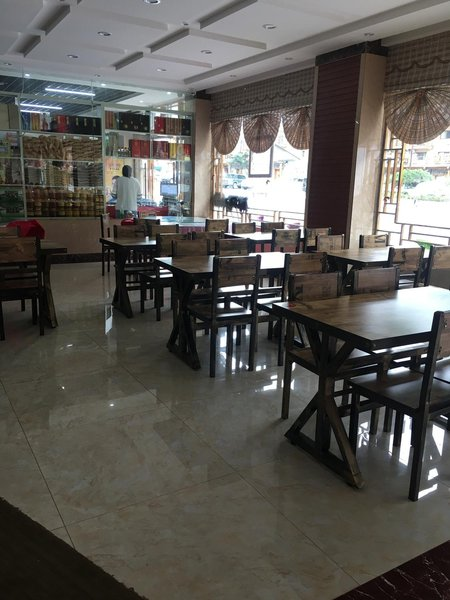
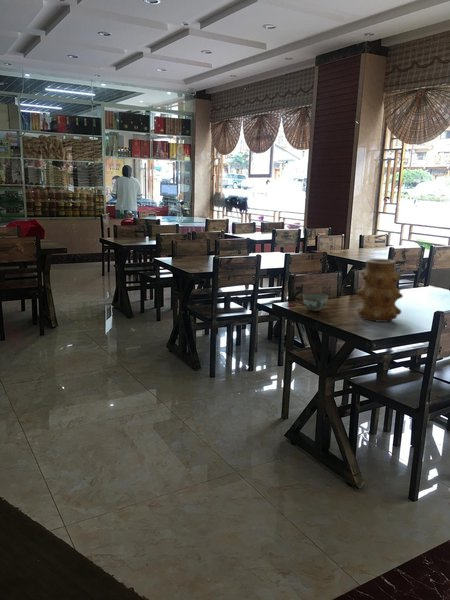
+ vase [354,258,404,323]
+ bowl [302,292,329,312]
